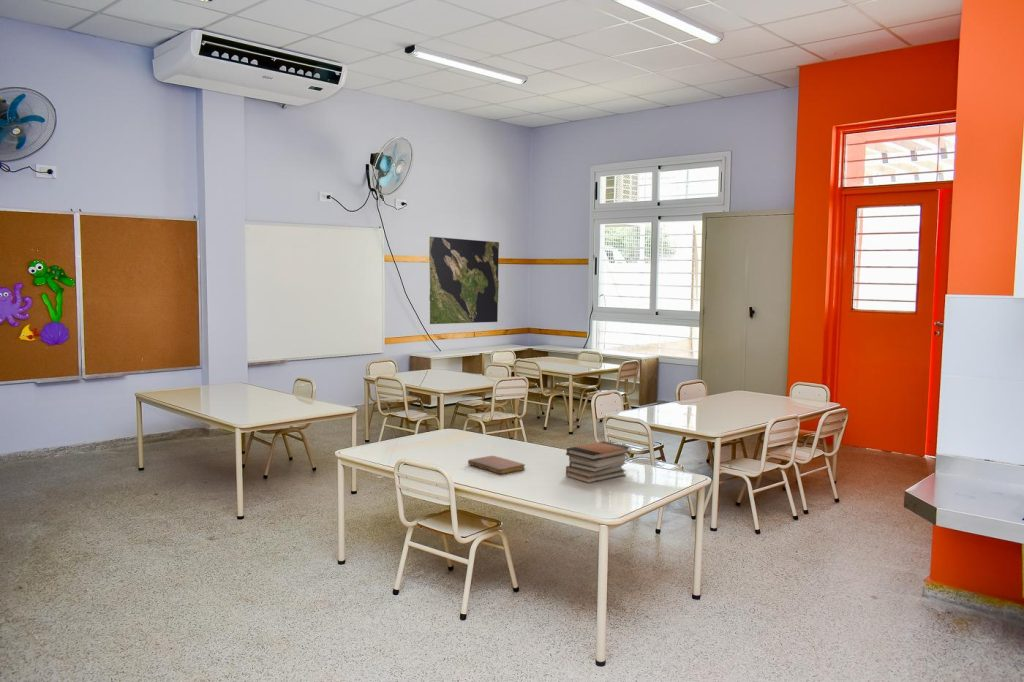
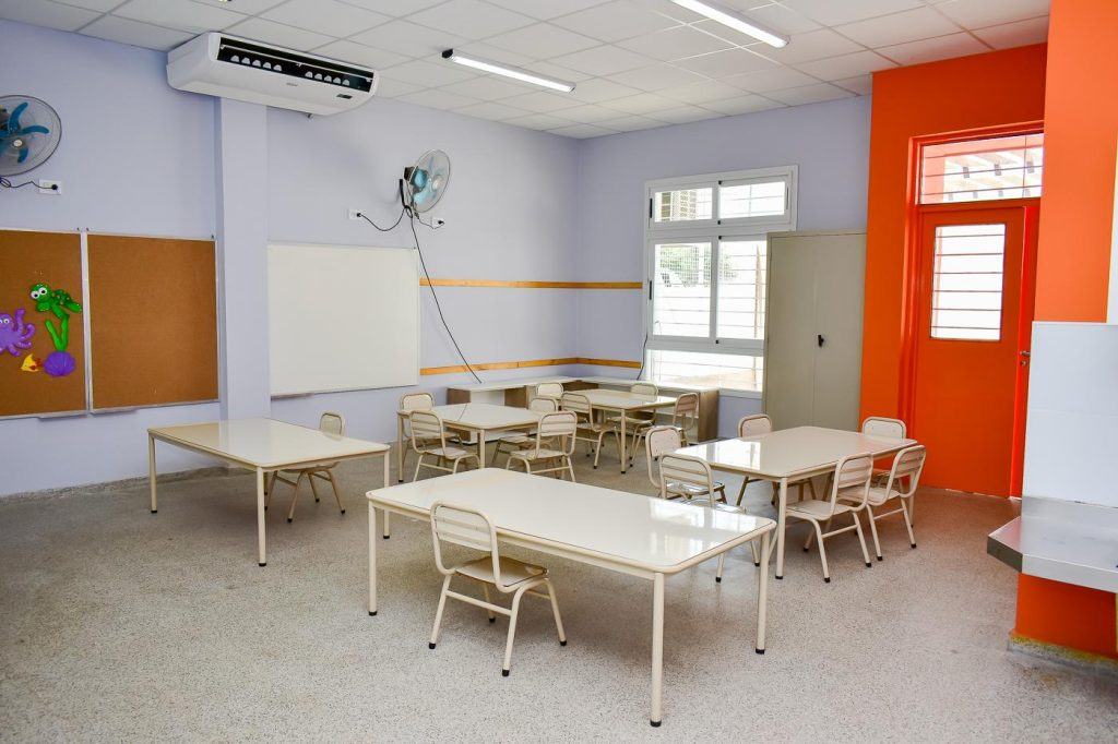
- world map [428,236,500,325]
- notebook [467,455,526,475]
- book stack [565,440,631,484]
